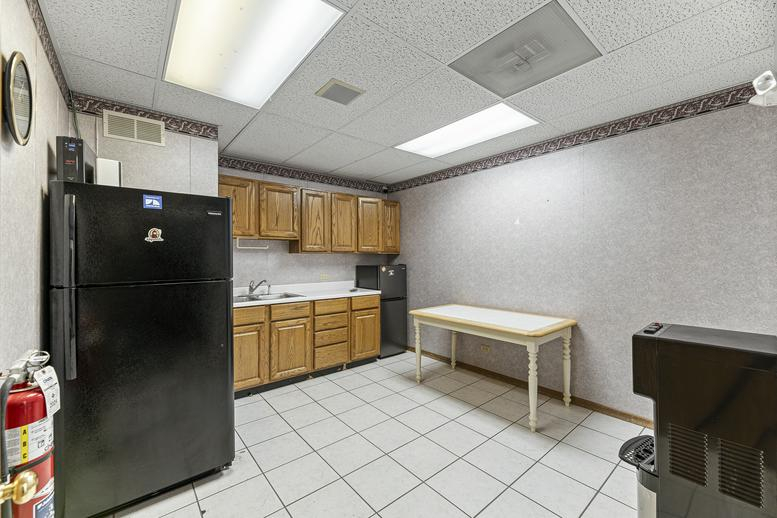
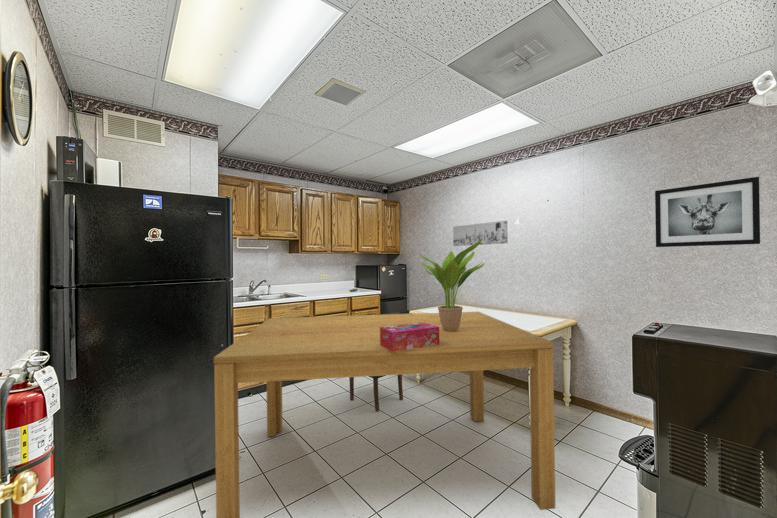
+ dining chair [348,309,410,413]
+ wall art [654,176,761,248]
+ tissue box [380,322,440,352]
+ wall art [452,220,509,247]
+ potted plant [418,238,486,331]
+ dining table [213,311,556,518]
